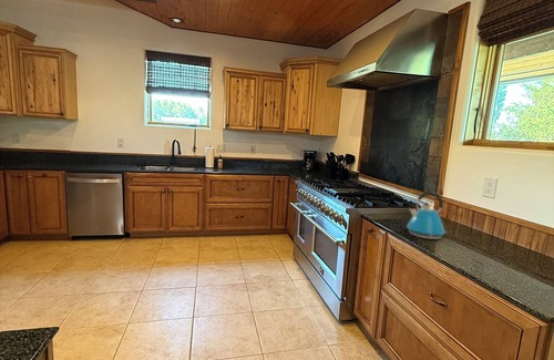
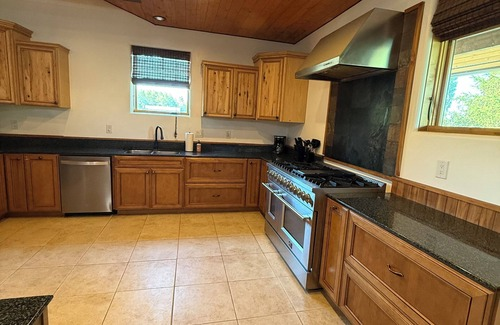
- kettle [406,191,448,240]
